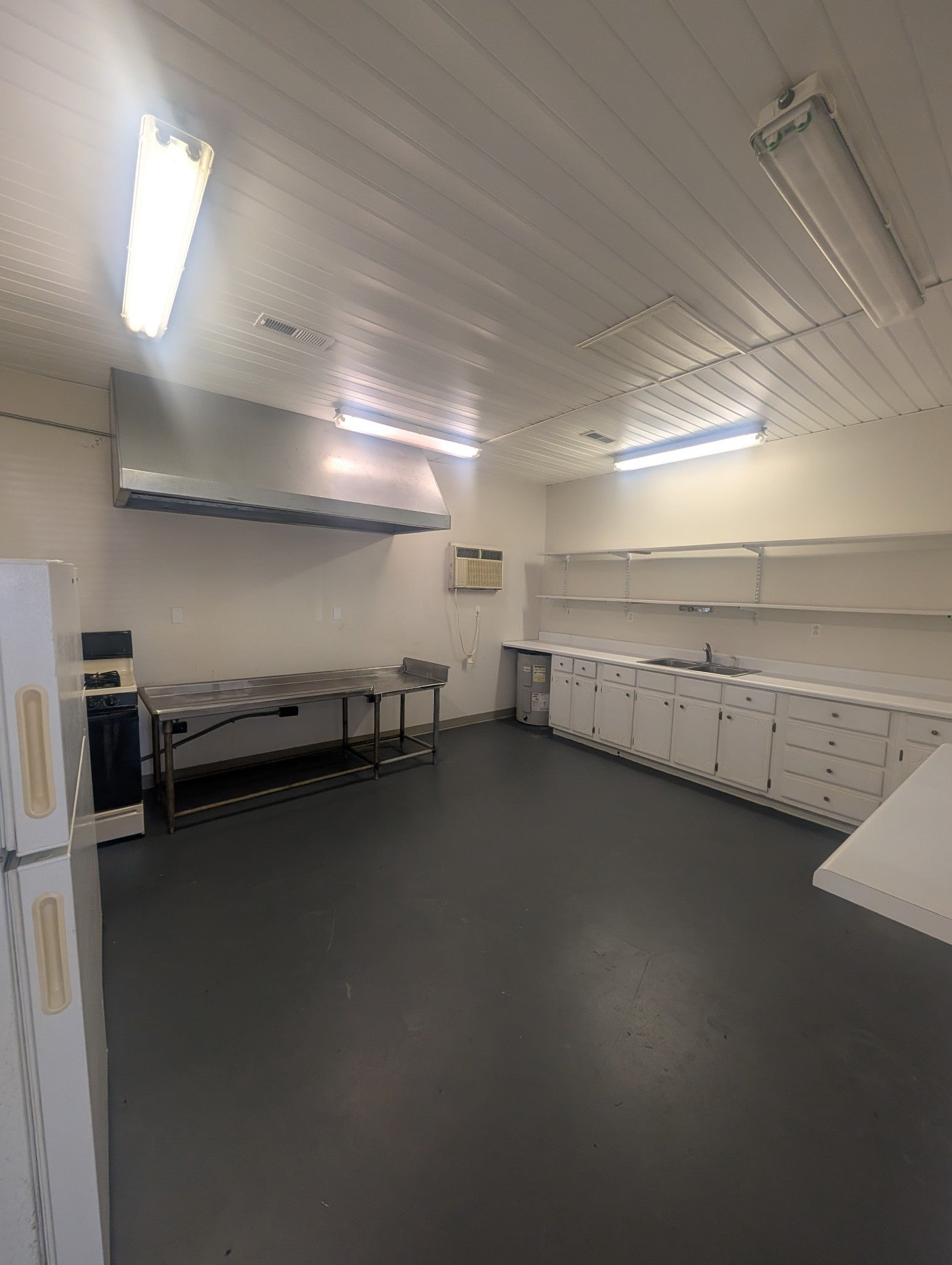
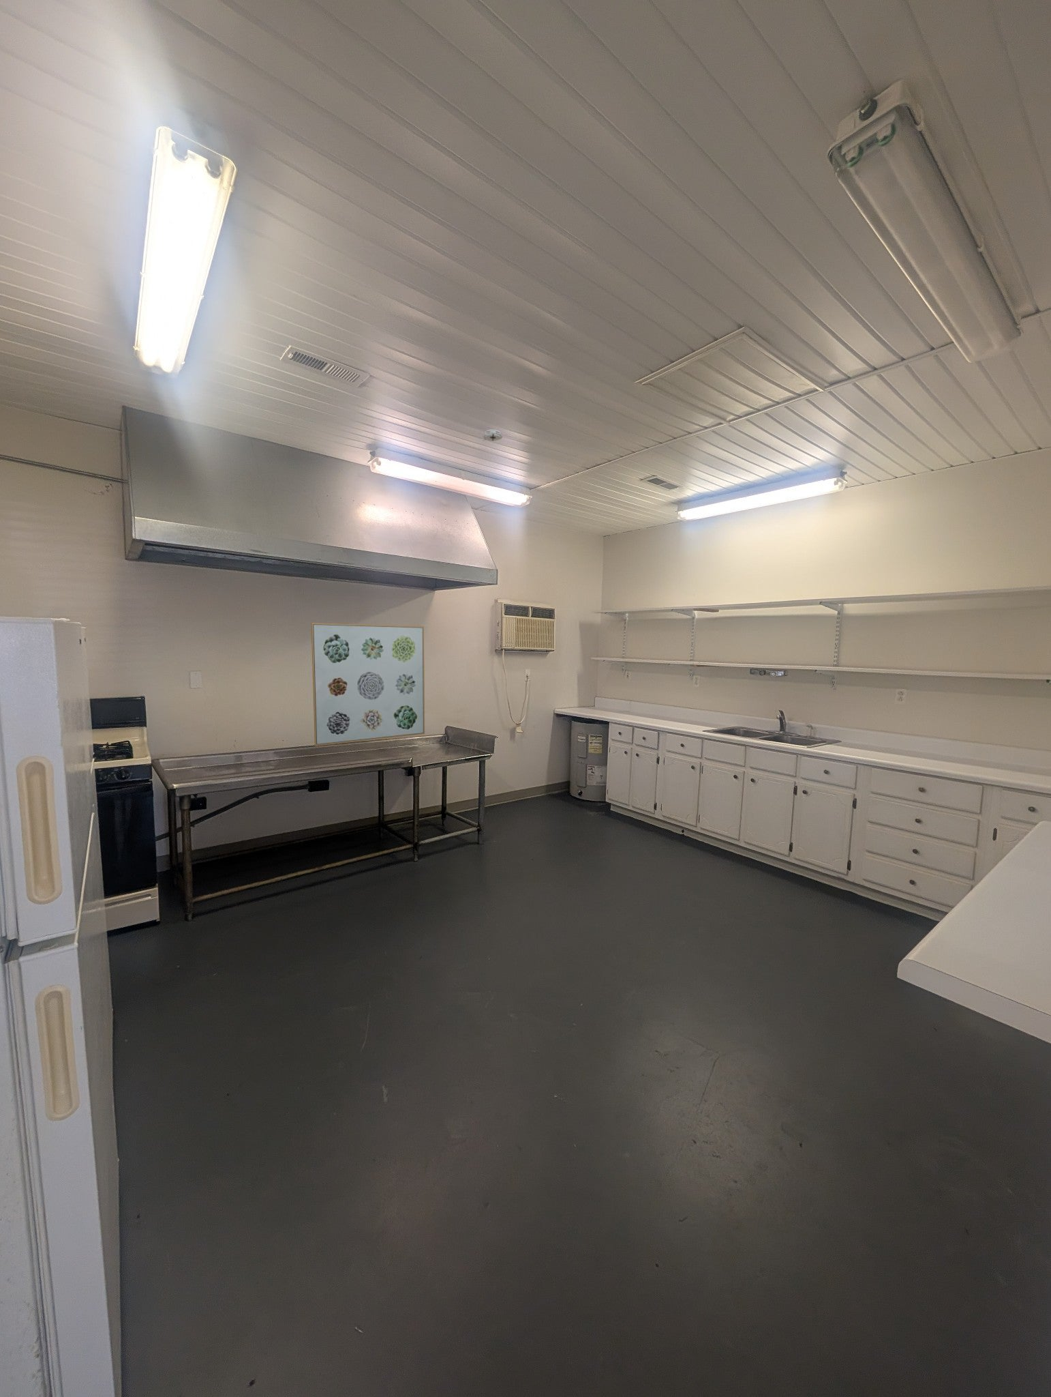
+ wall art [311,622,425,747]
+ smoke detector [482,430,503,442]
